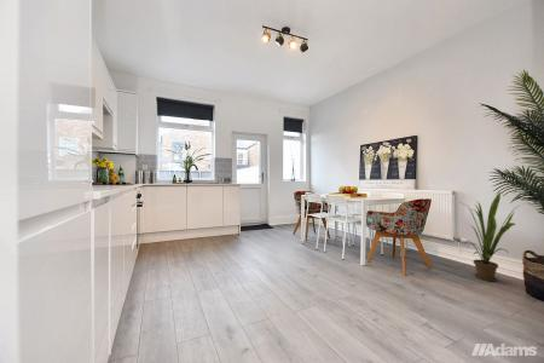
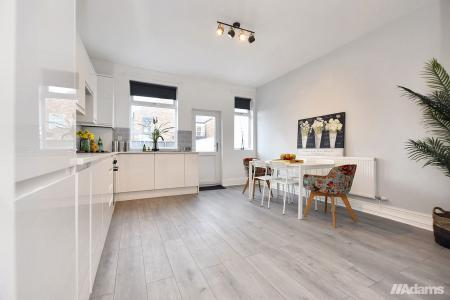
- house plant [458,191,520,282]
